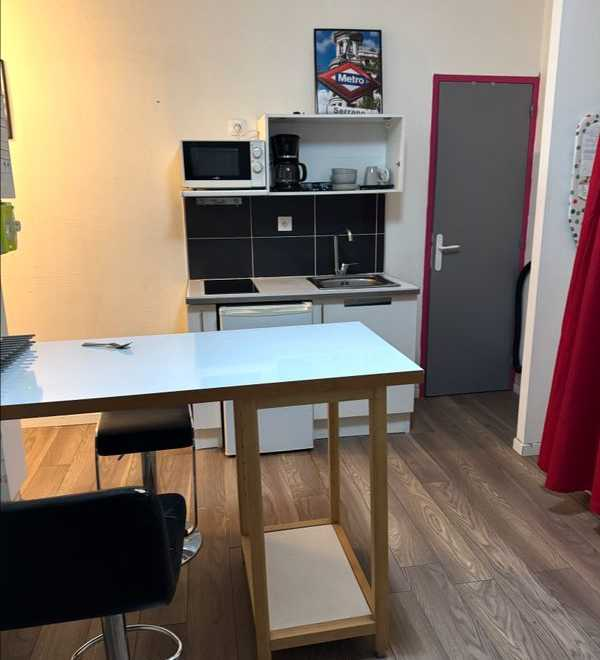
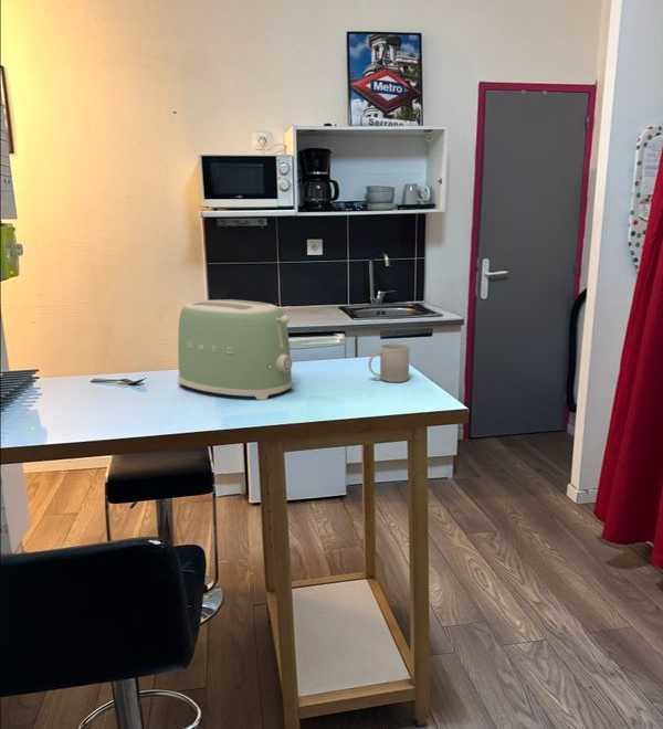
+ toaster [177,298,293,401]
+ mug [368,342,411,383]
